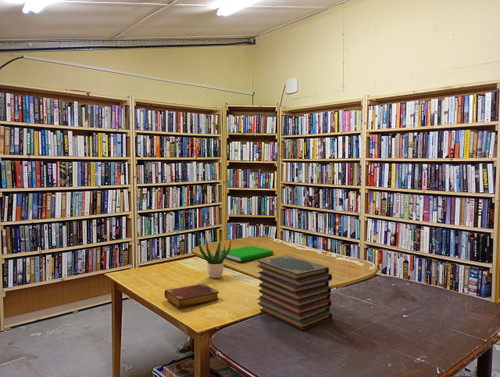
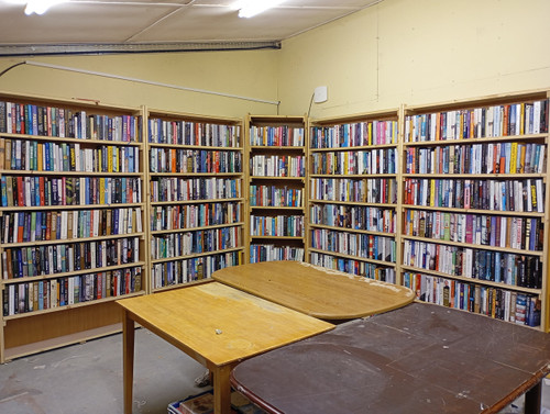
- book [163,283,220,309]
- potted plant [197,232,232,279]
- book stack [256,254,333,331]
- book [220,245,274,263]
